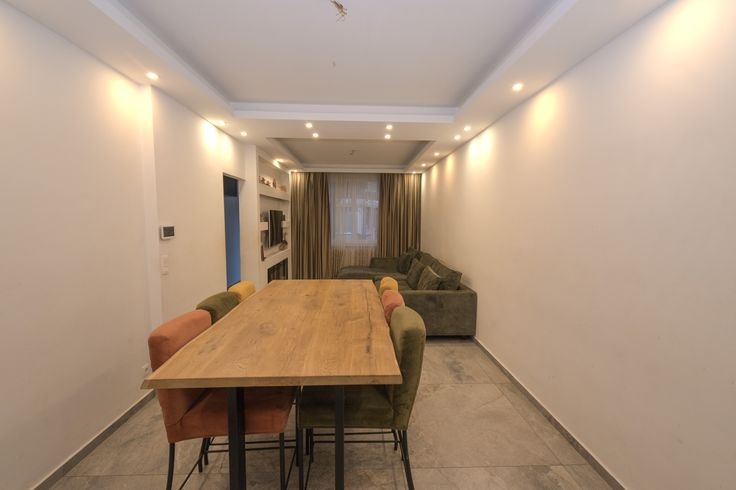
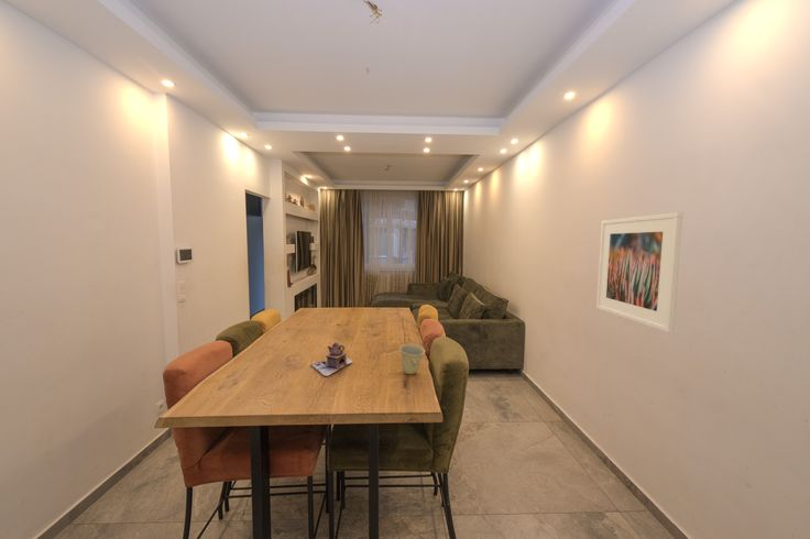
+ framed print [595,211,683,333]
+ teapot [309,342,353,377]
+ cup [398,343,426,375]
